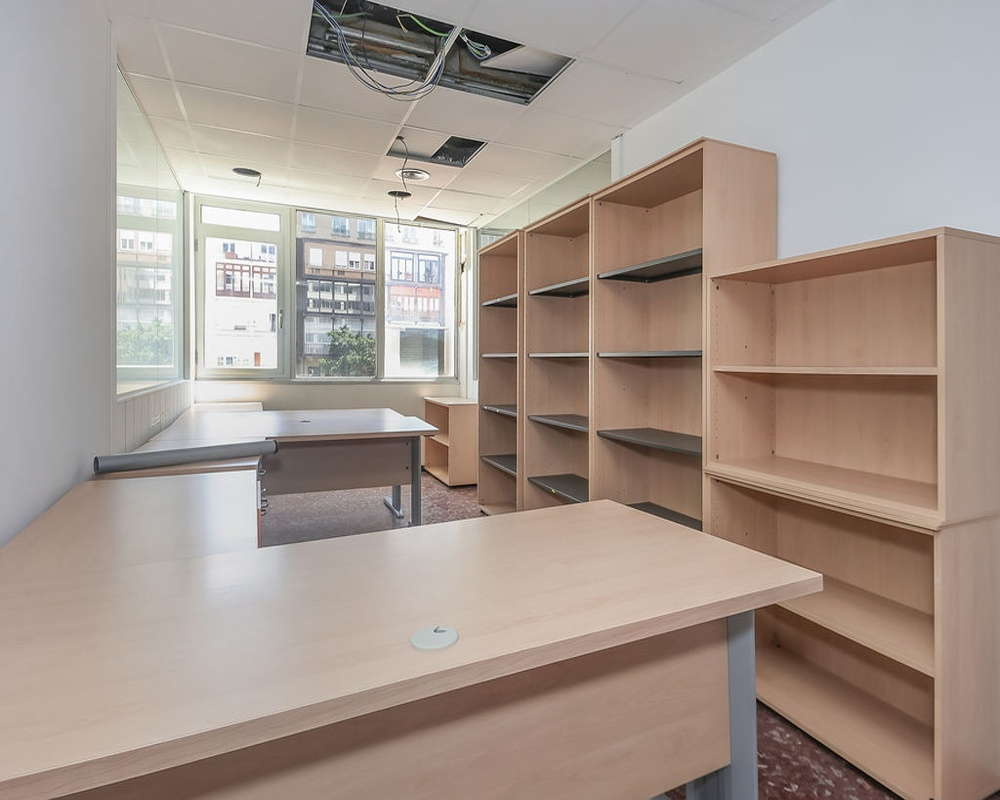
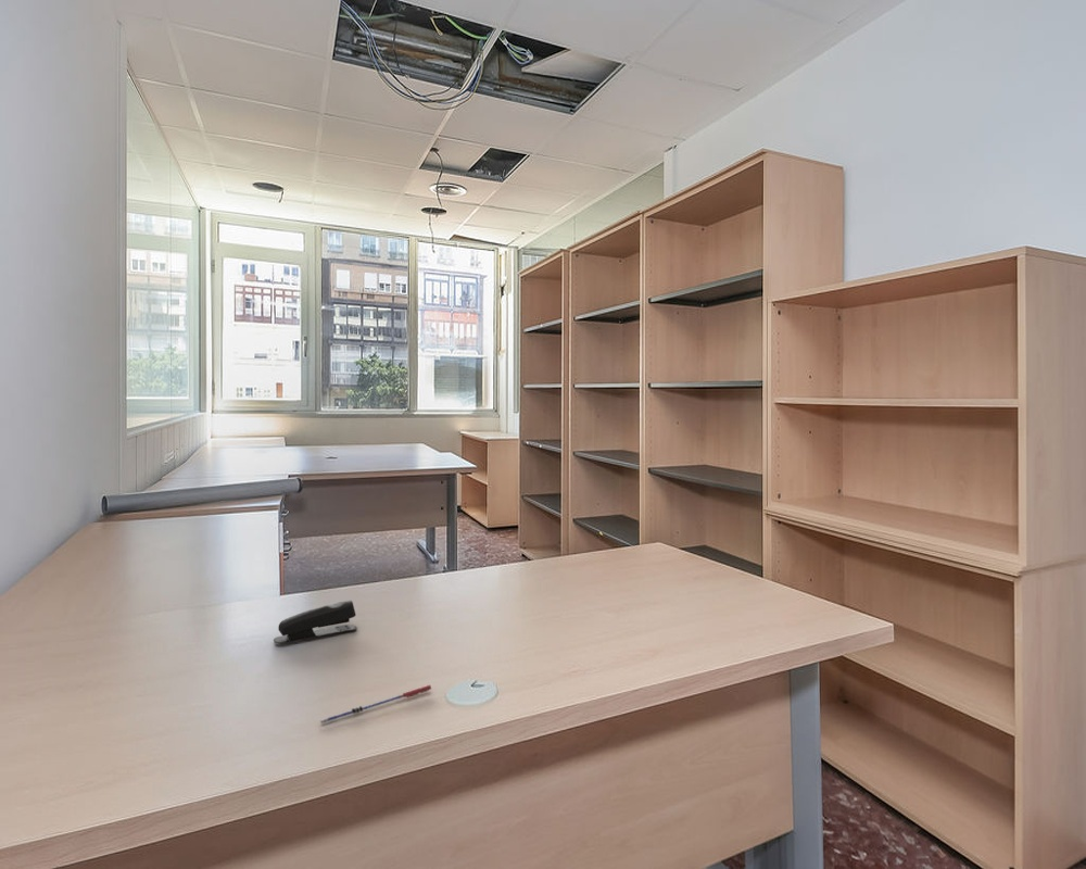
+ pen [319,683,432,725]
+ stapler [273,600,358,644]
